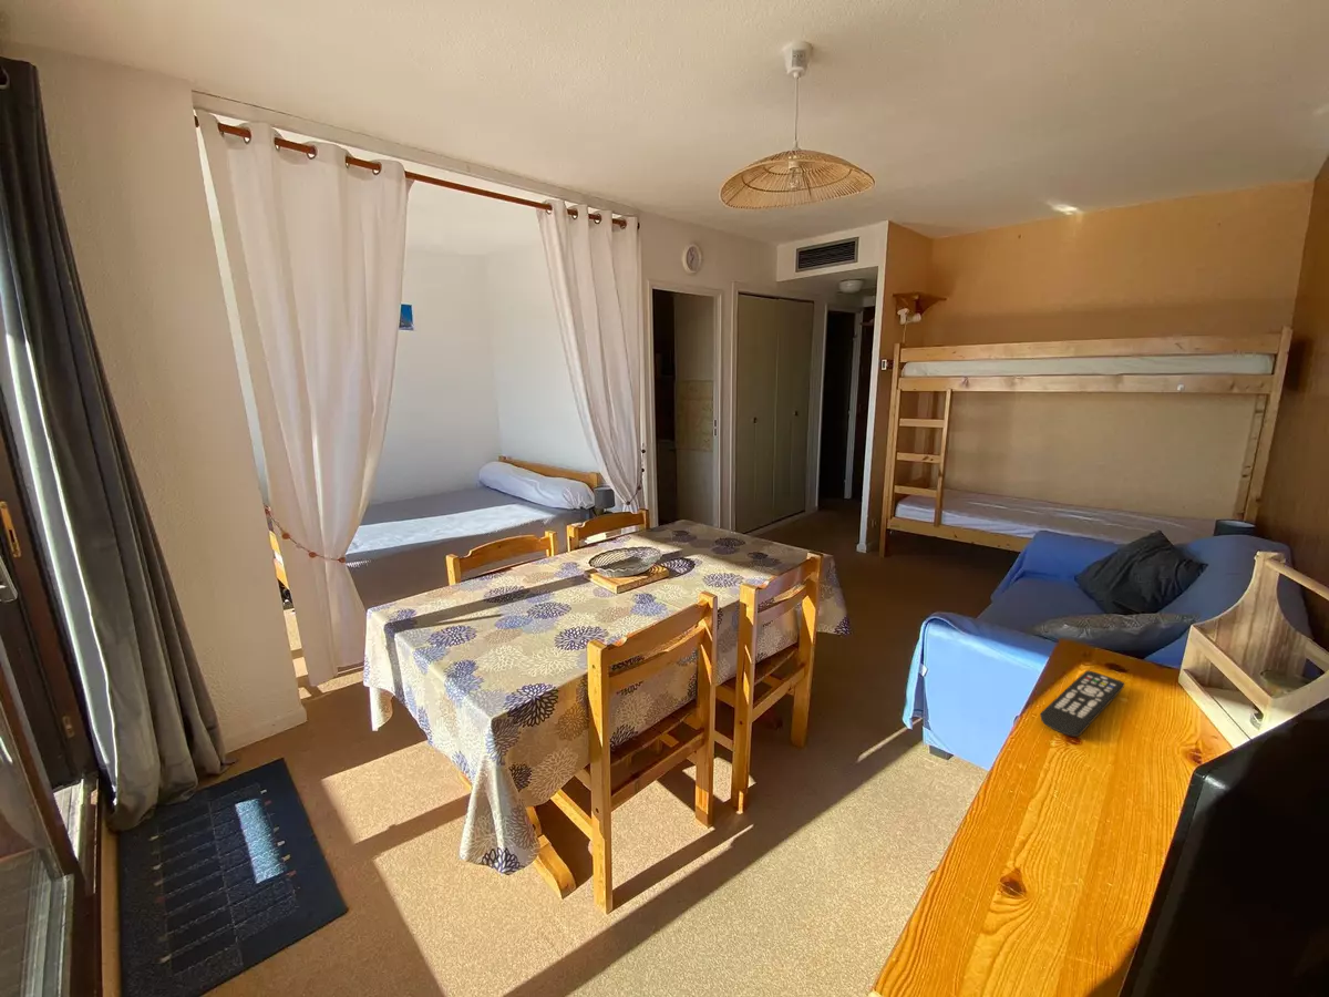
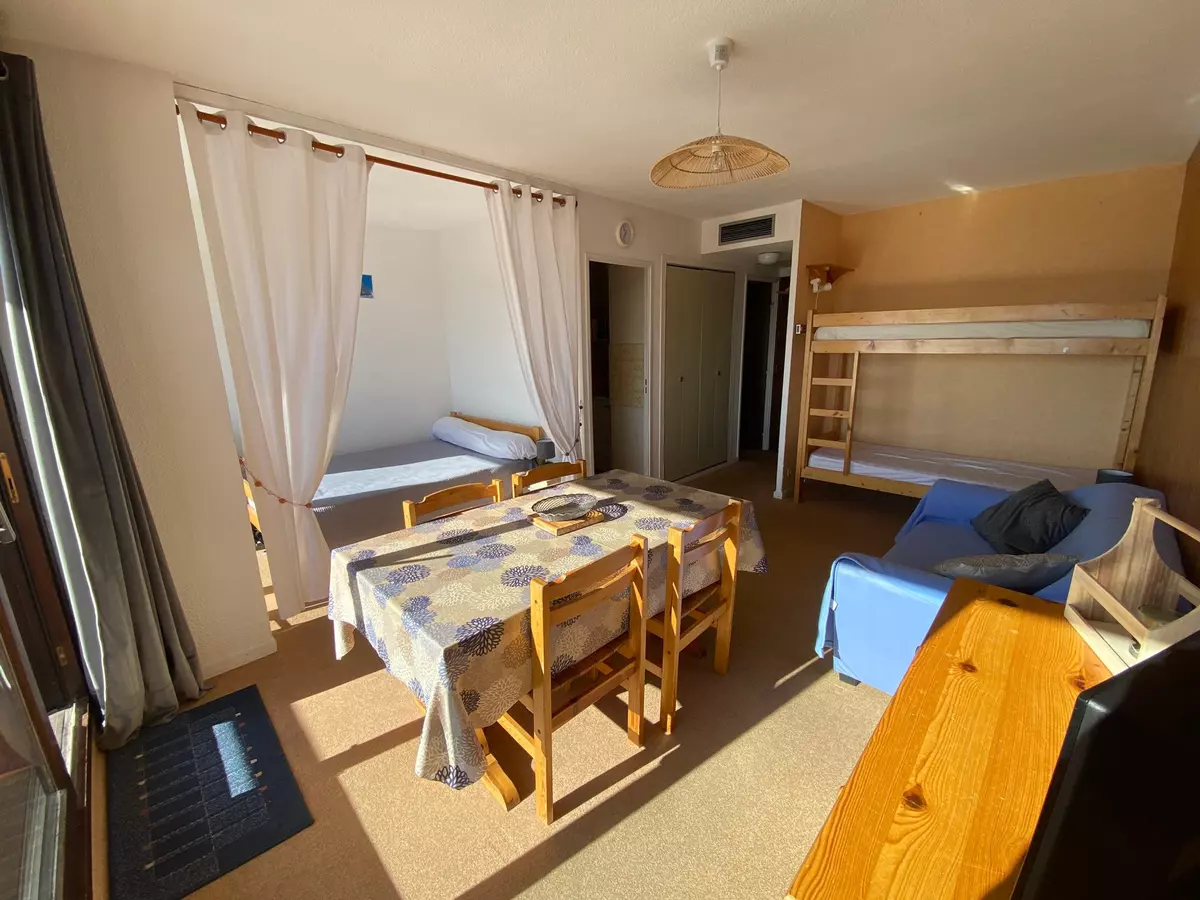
- remote control [1039,669,1125,738]
